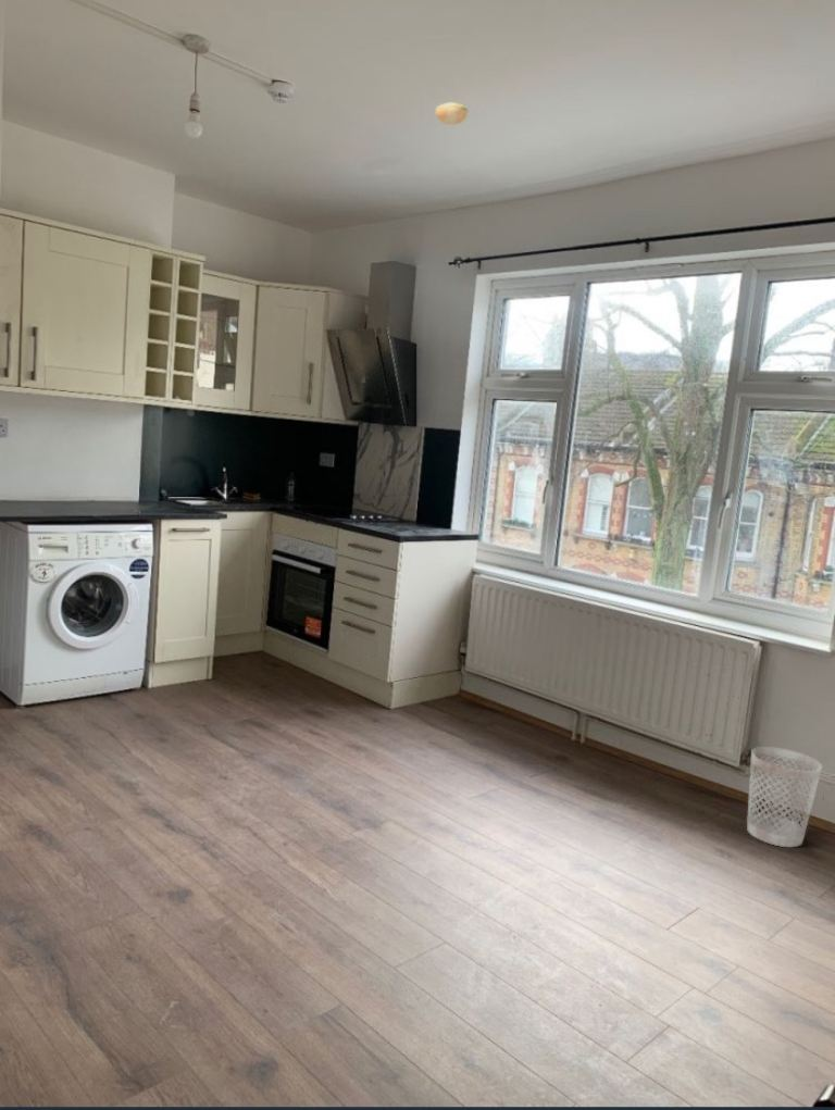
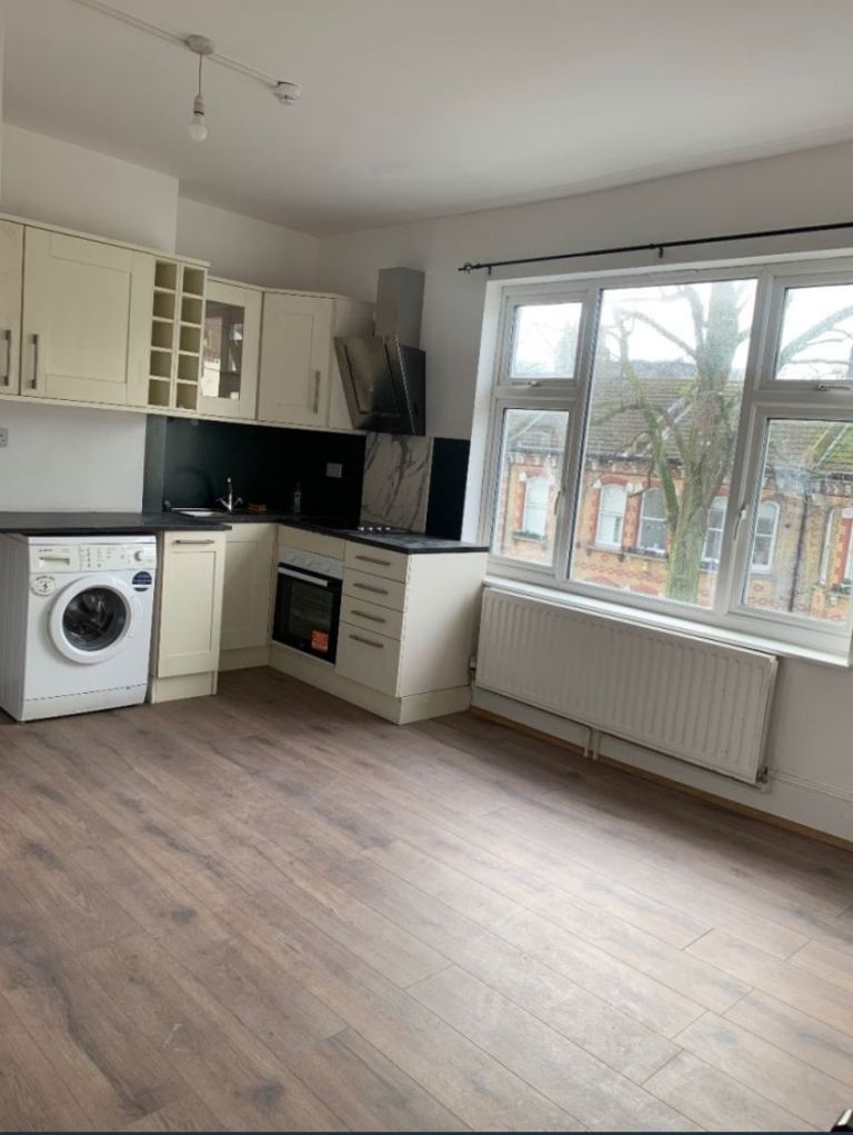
- wastebasket [746,746,823,848]
- smoke detector [435,101,469,126]
